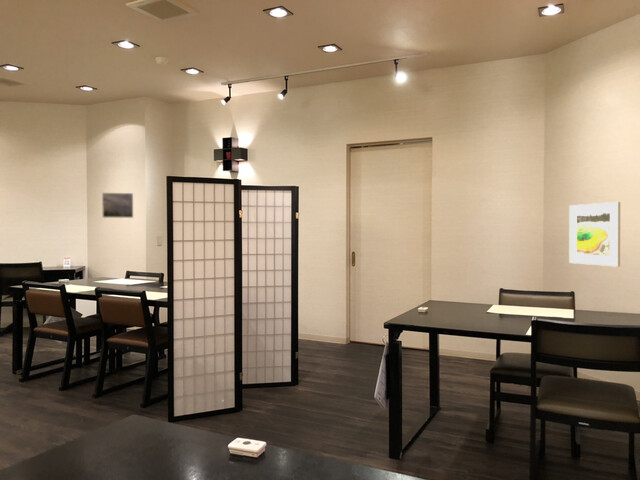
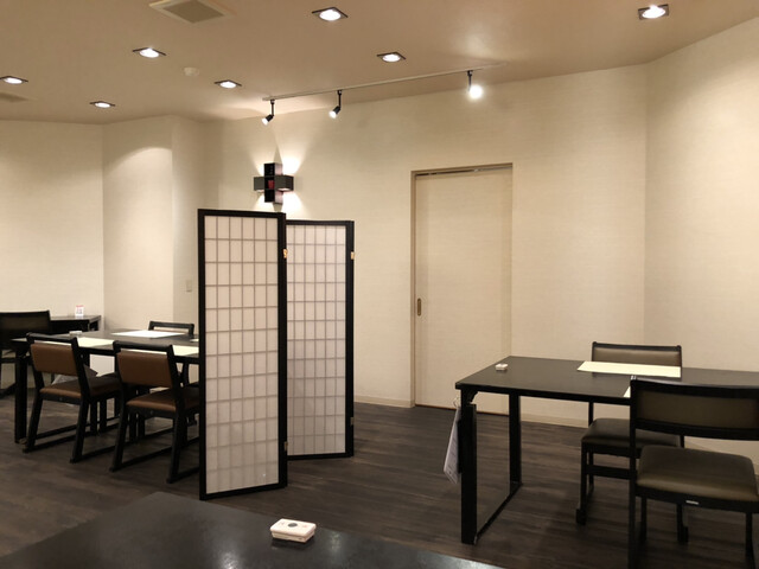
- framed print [568,201,621,268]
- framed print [101,192,134,219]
